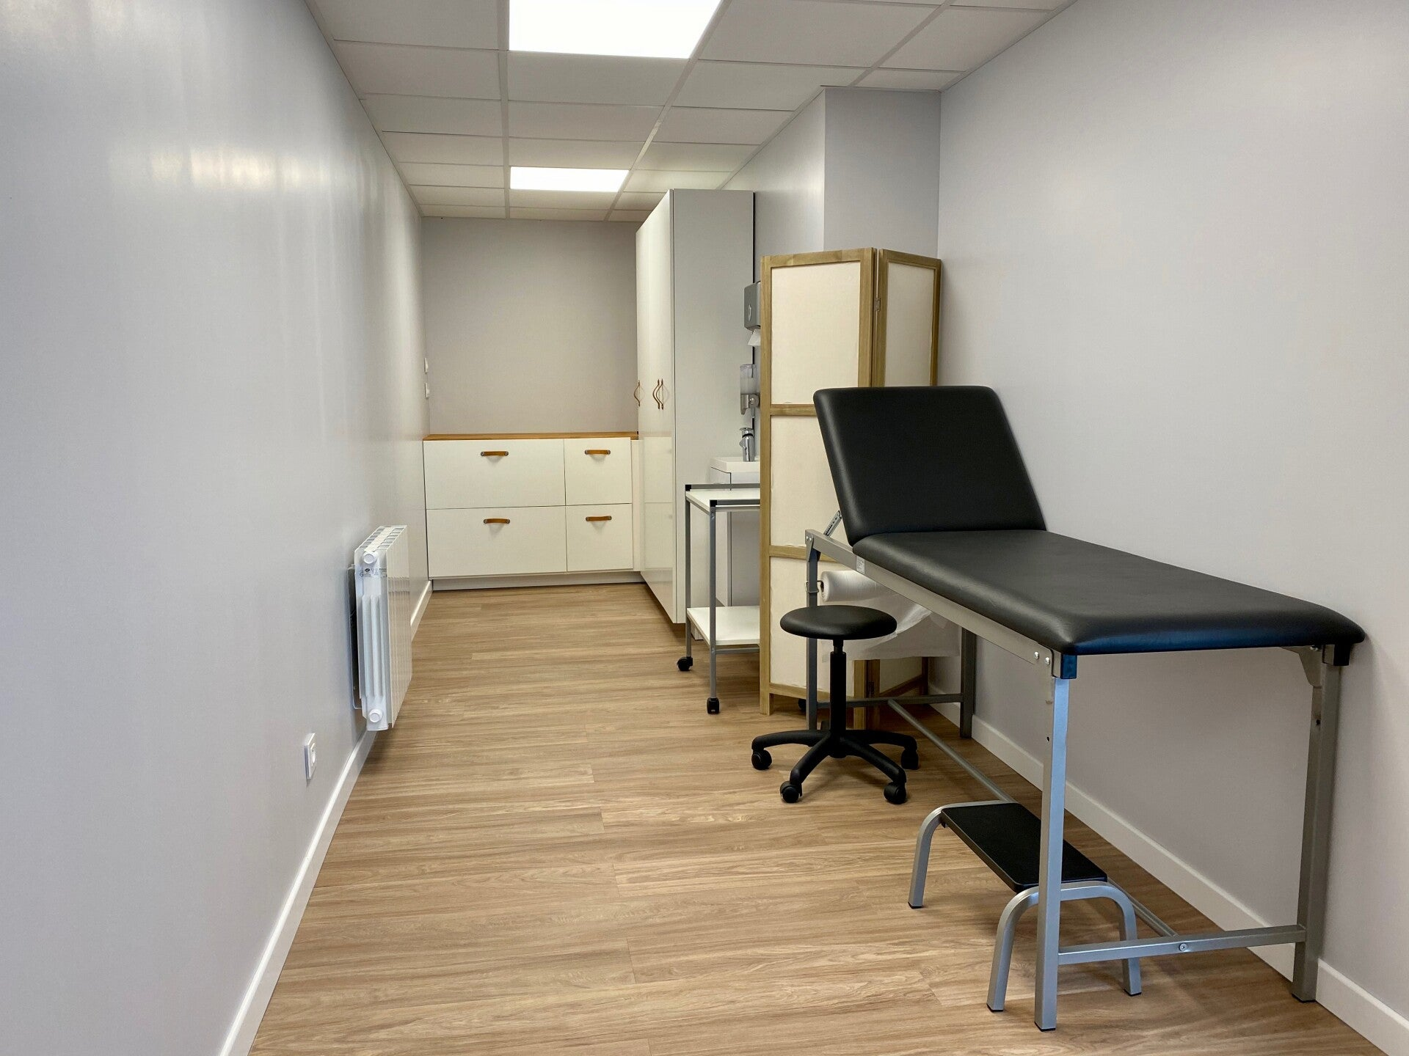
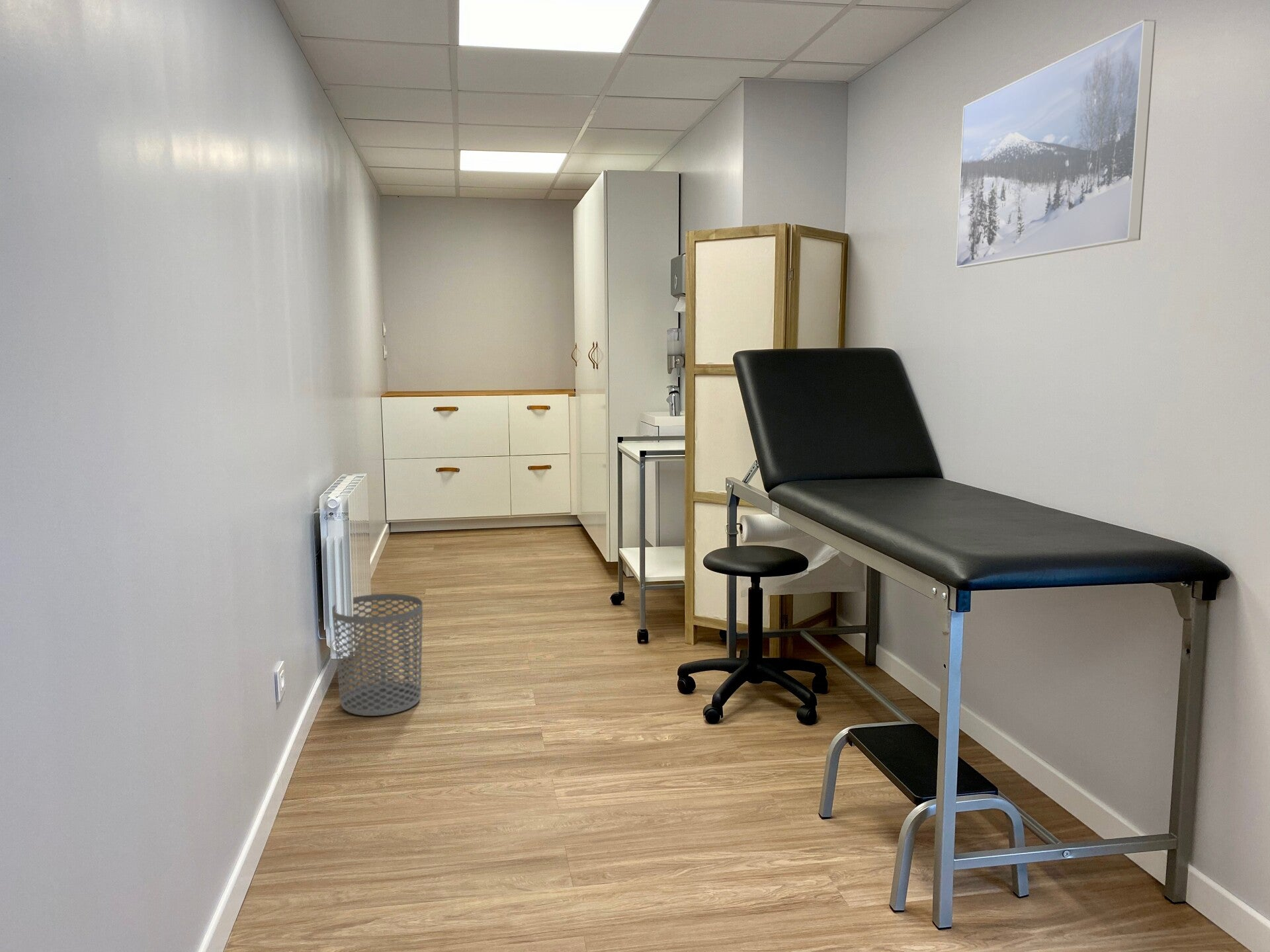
+ waste bin [331,593,423,717]
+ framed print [955,19,1157,268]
